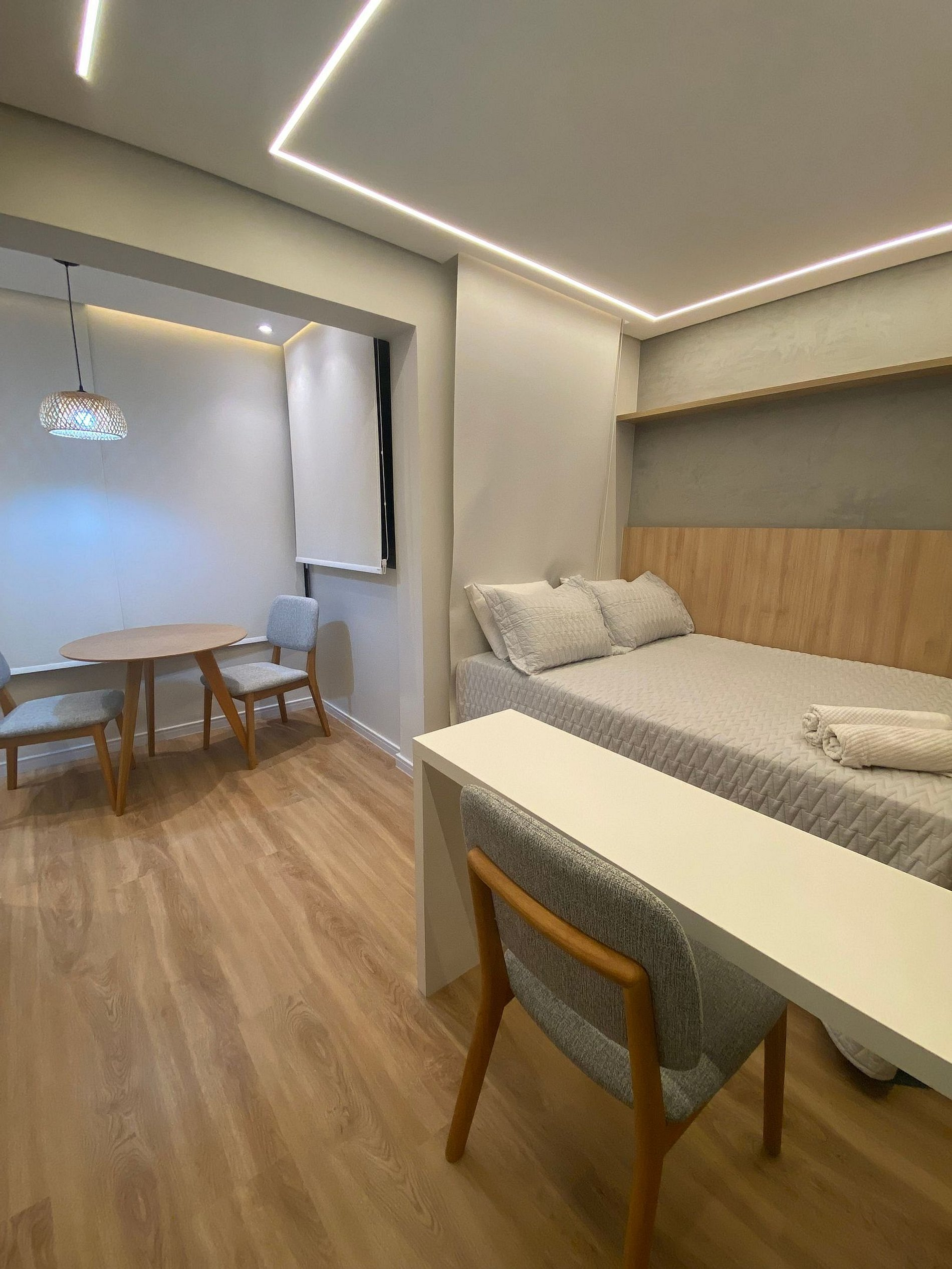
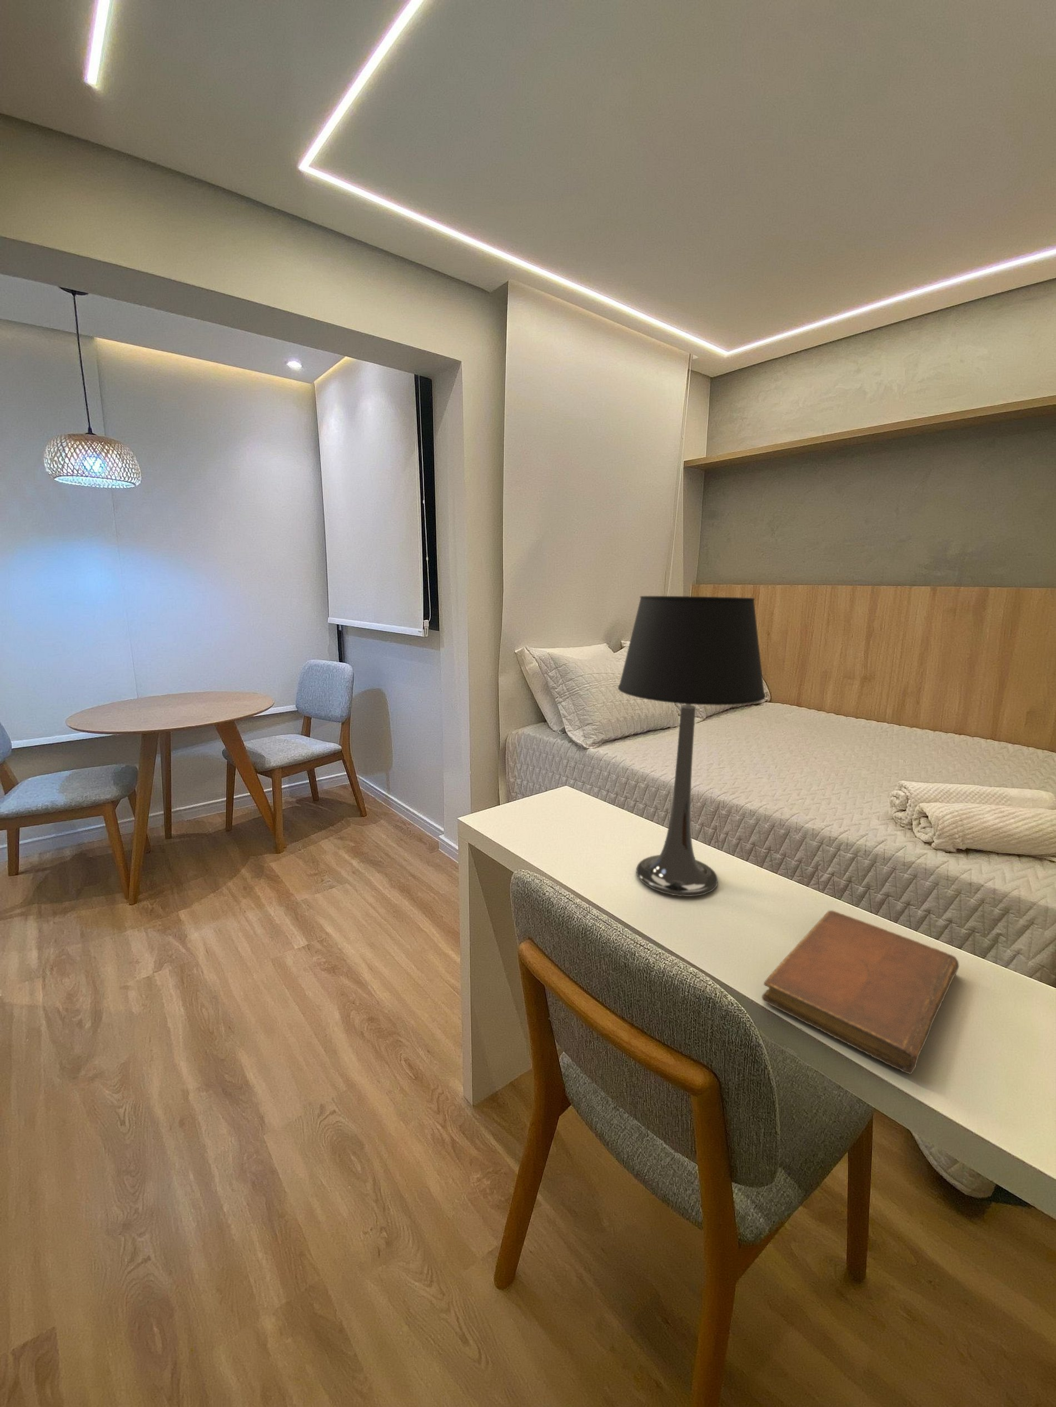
+ notebook [761,910,959,1074]
+ table lamp [618,595,765,897]
